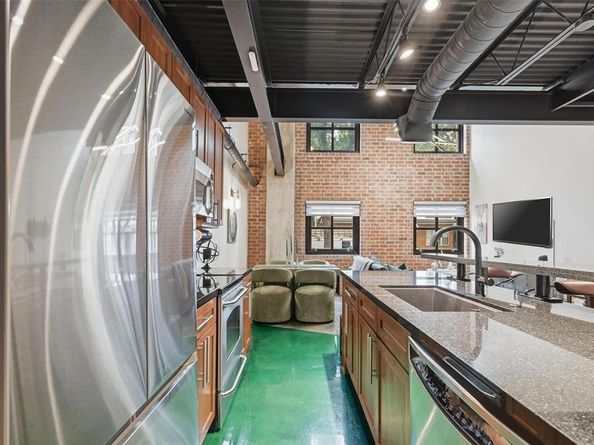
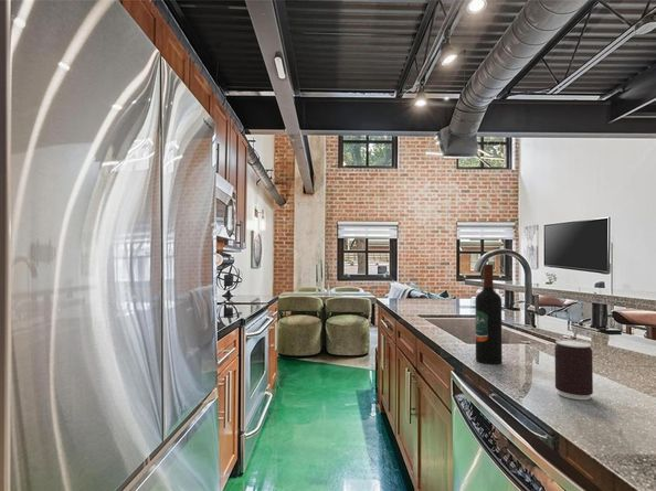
+ wine bottle [474,263,504,365]
+ beverage can [553,339,594,401]
